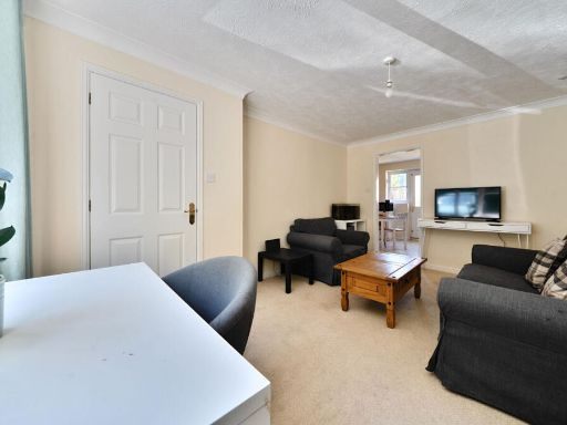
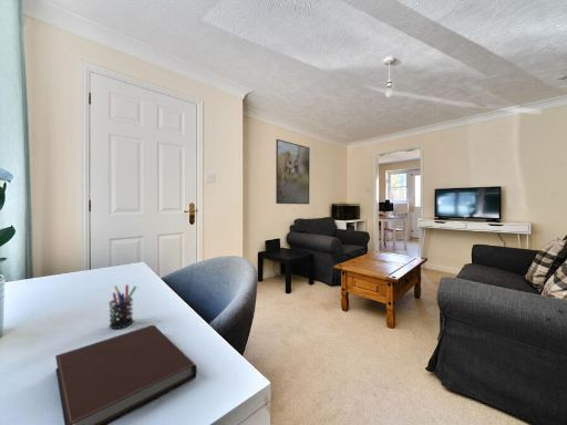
+ pen holder [109,283,137,330]
+ notebook [54,324,198,425]
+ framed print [275,138,311,205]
